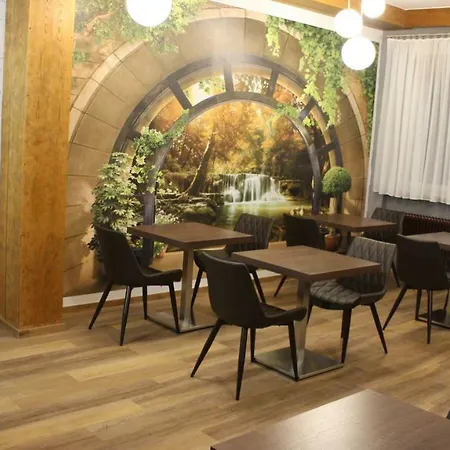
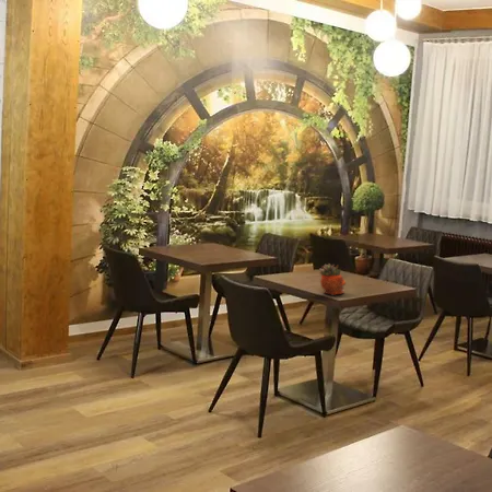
+ succulent planter [318,262,347,295]
